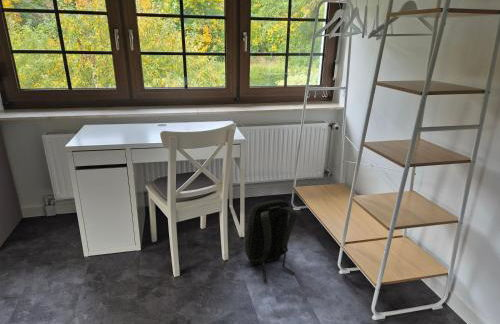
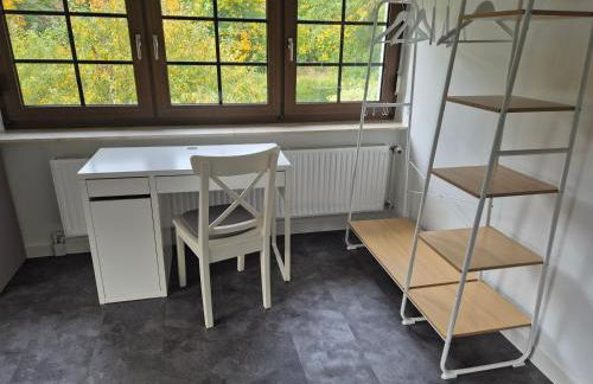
- backpack [244,199,298,284]
